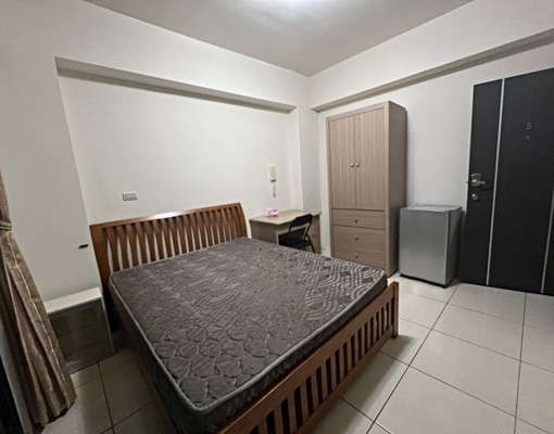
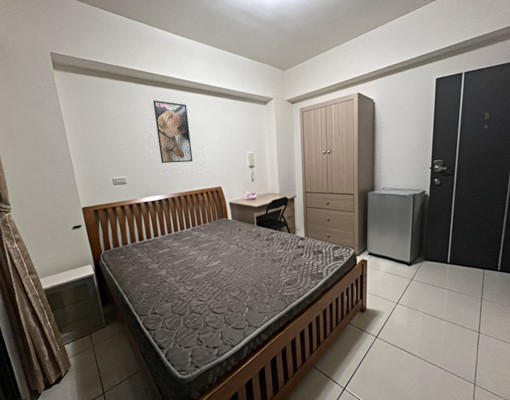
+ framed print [152,100,193,164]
